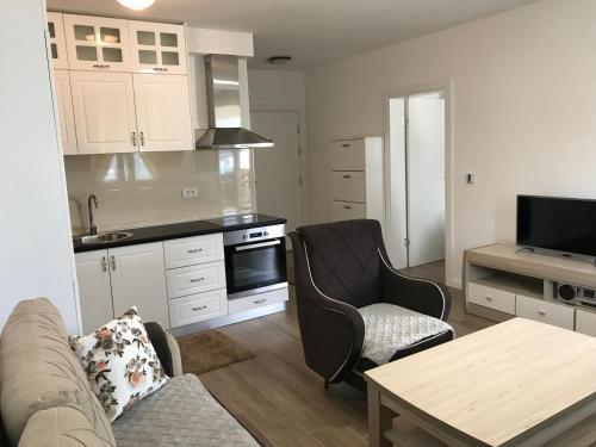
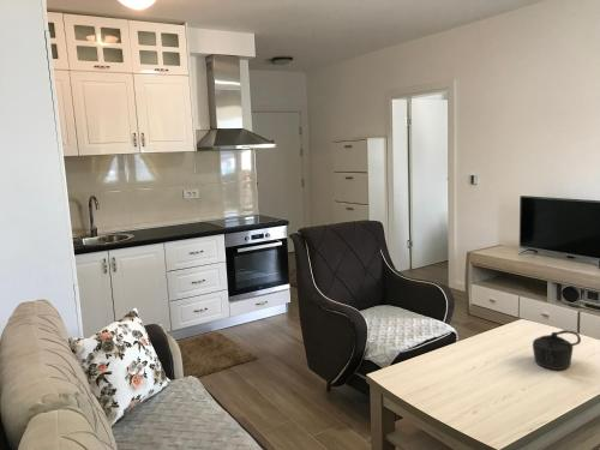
+ teapot [532,329,582,371]
